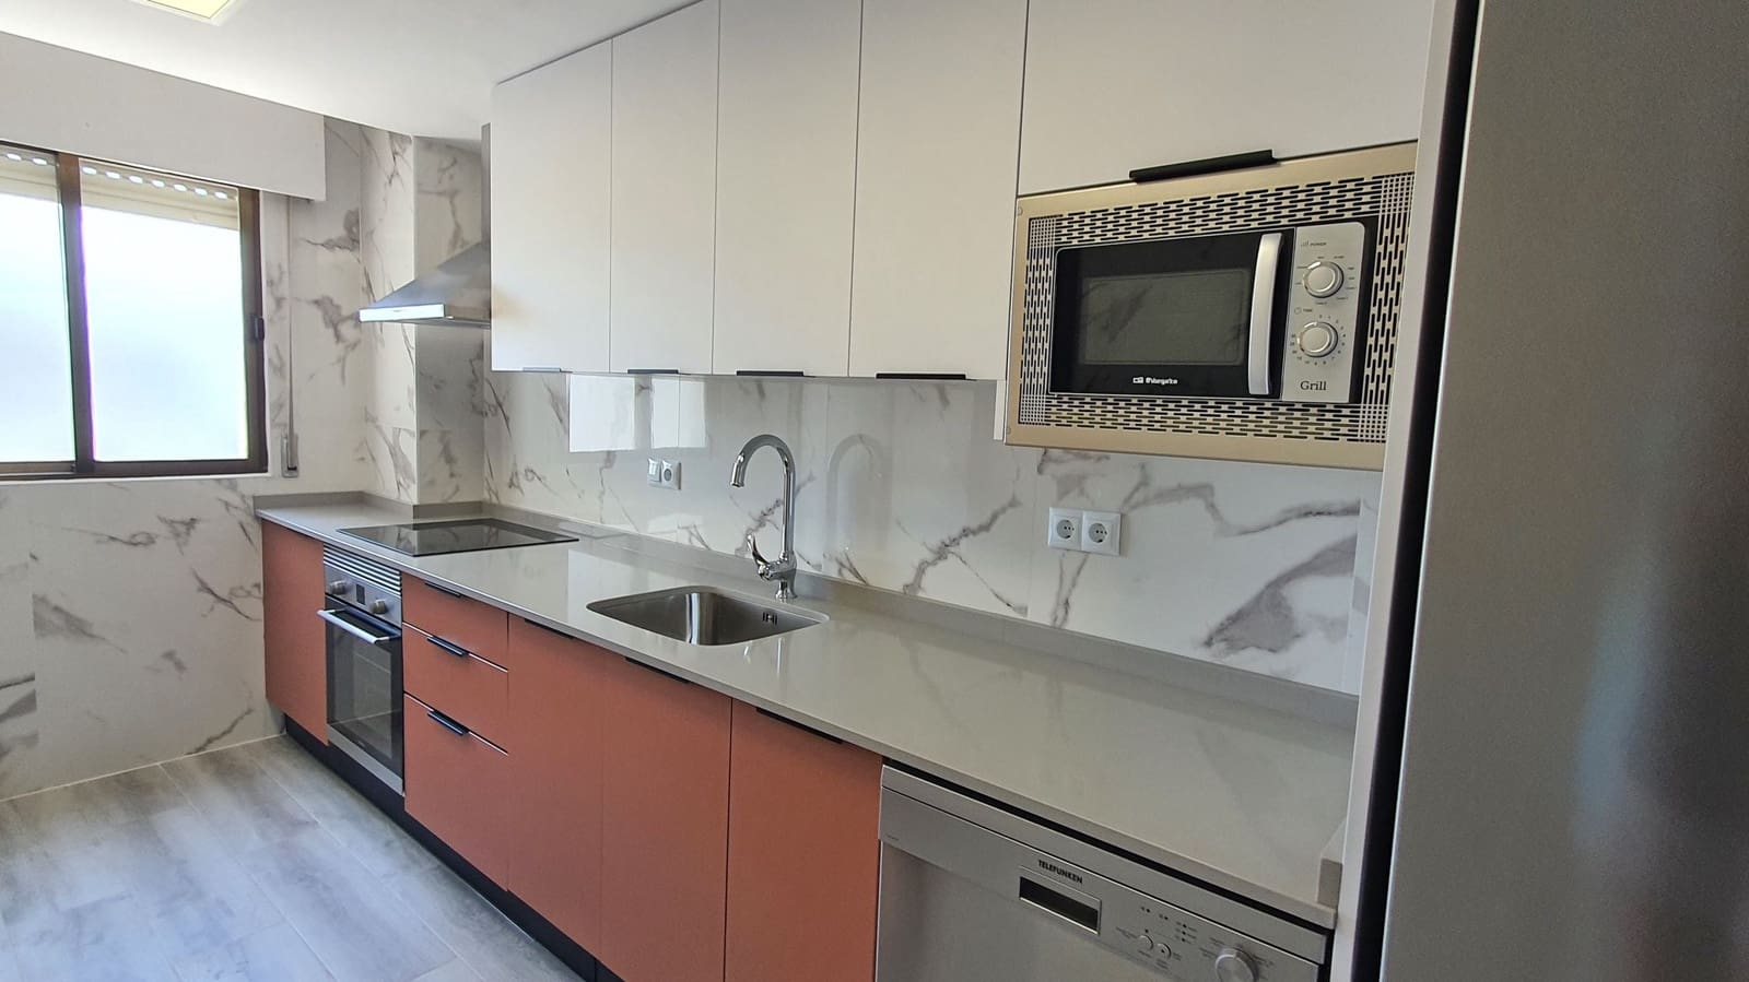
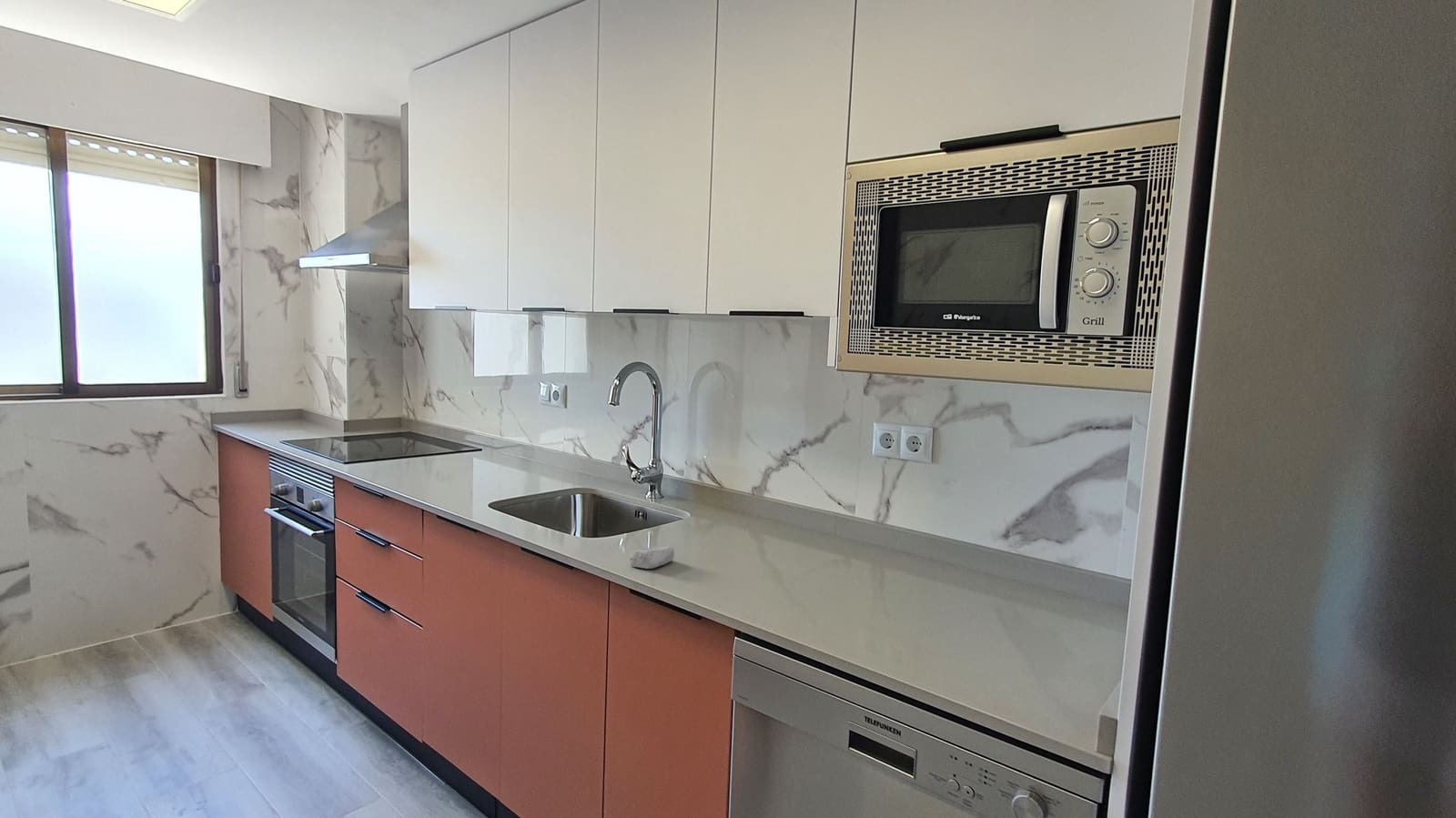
+ soap bar [629,545,675,570]
